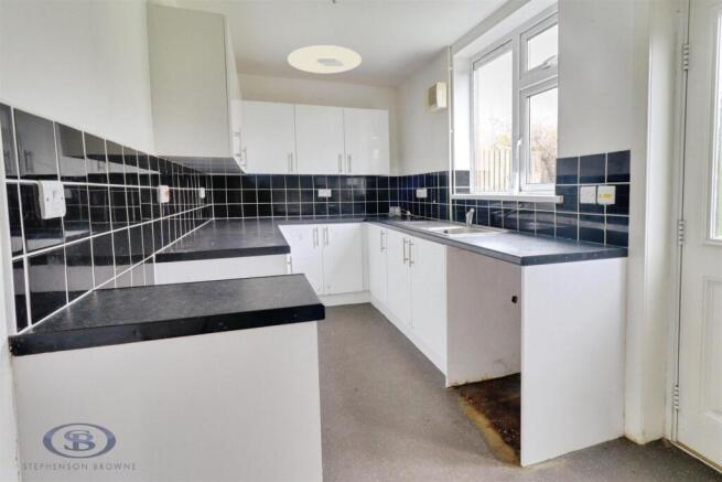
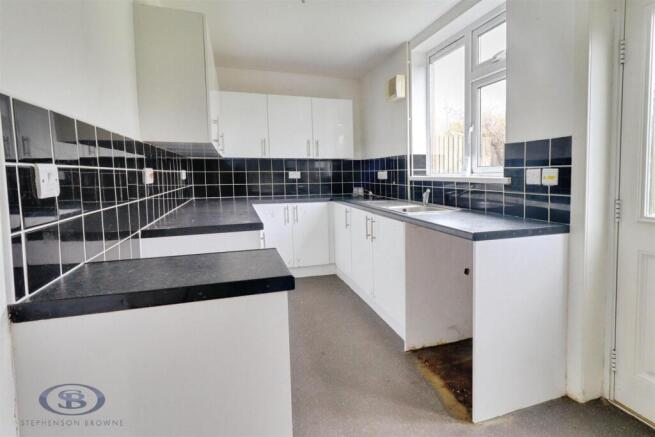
- ceiling light [287,44,363,74]
